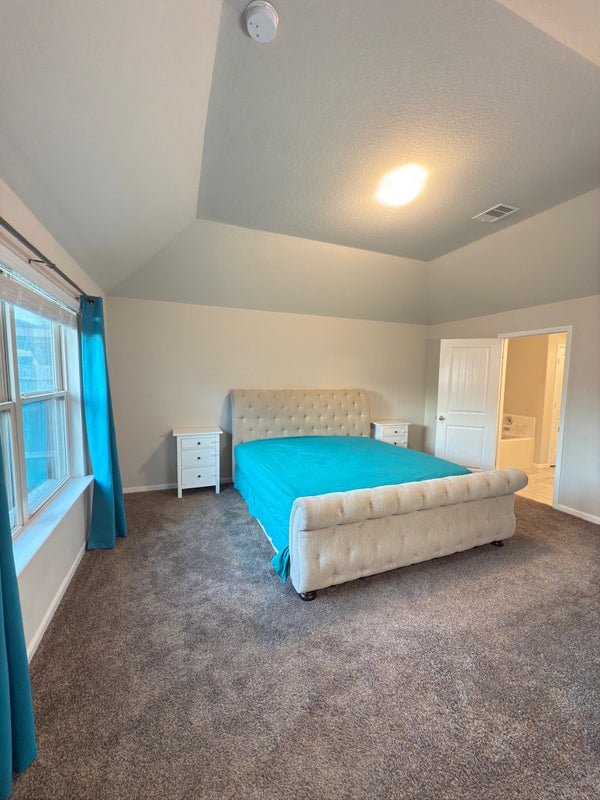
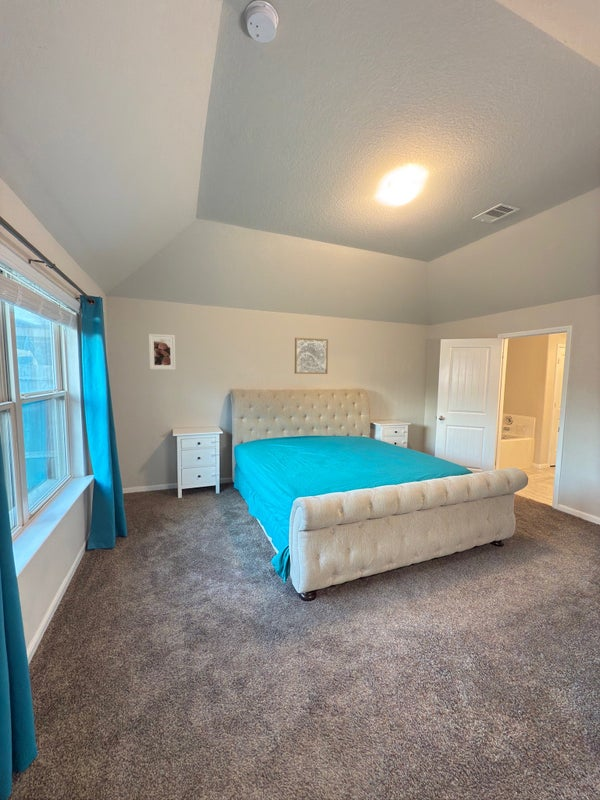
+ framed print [148,333,176,371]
+ wall art [294,337,329,375]
